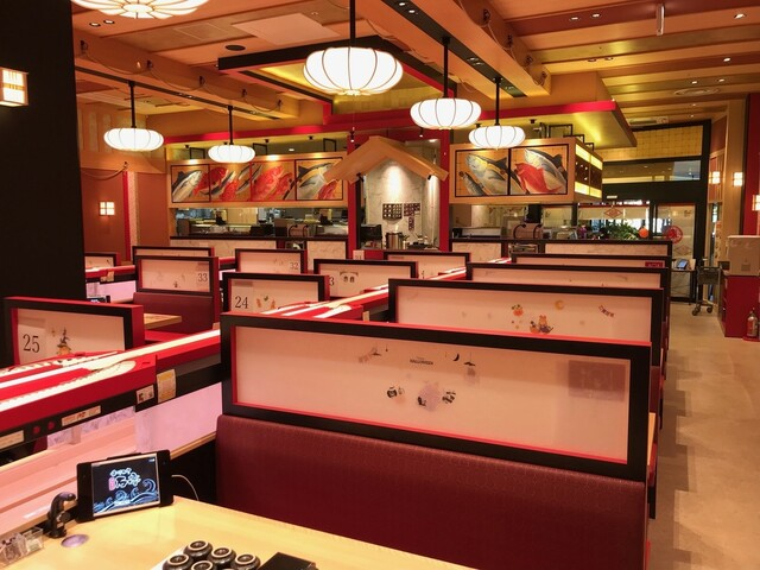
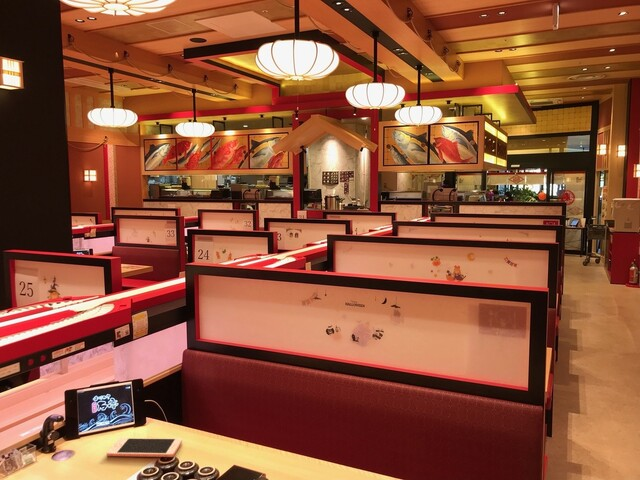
+ cell phone [106,437,183,458]
